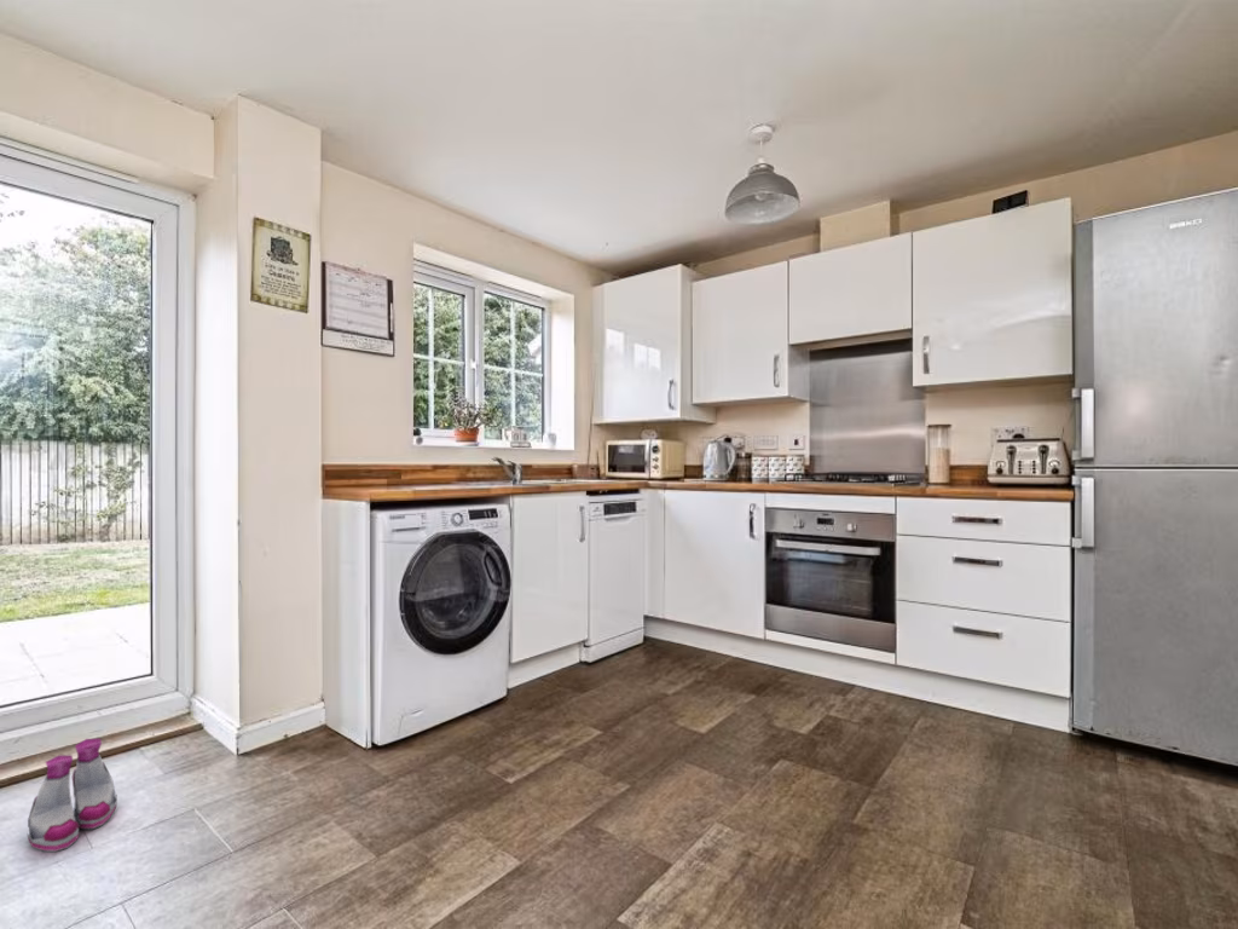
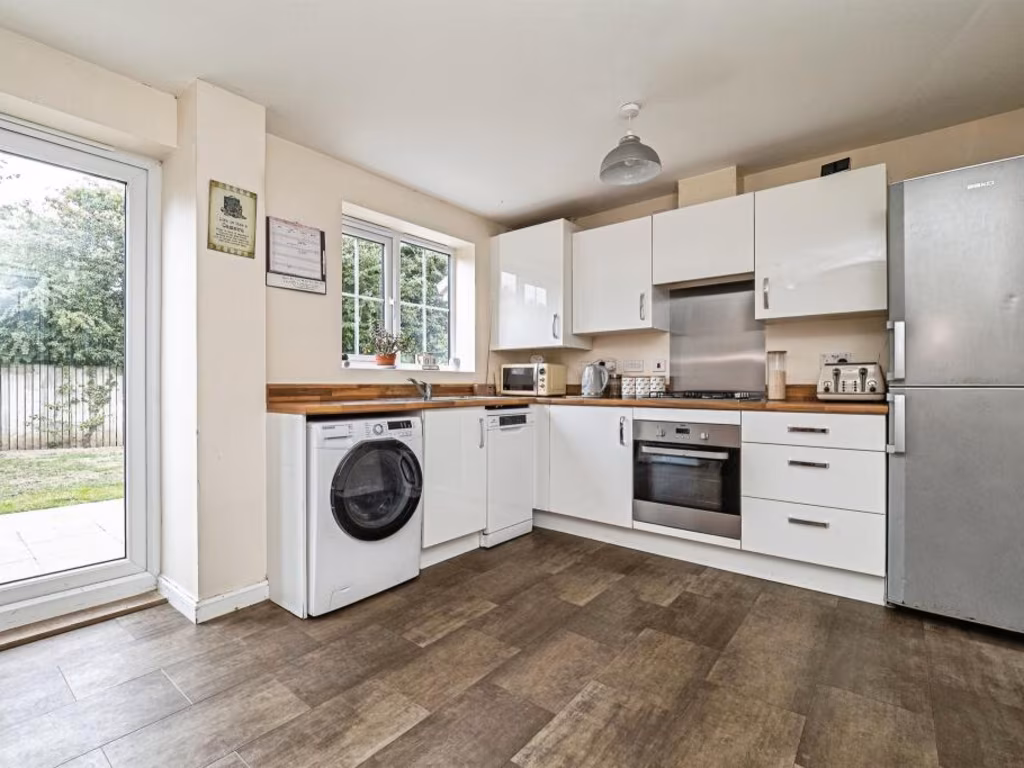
- boots [25,738,118,853]
